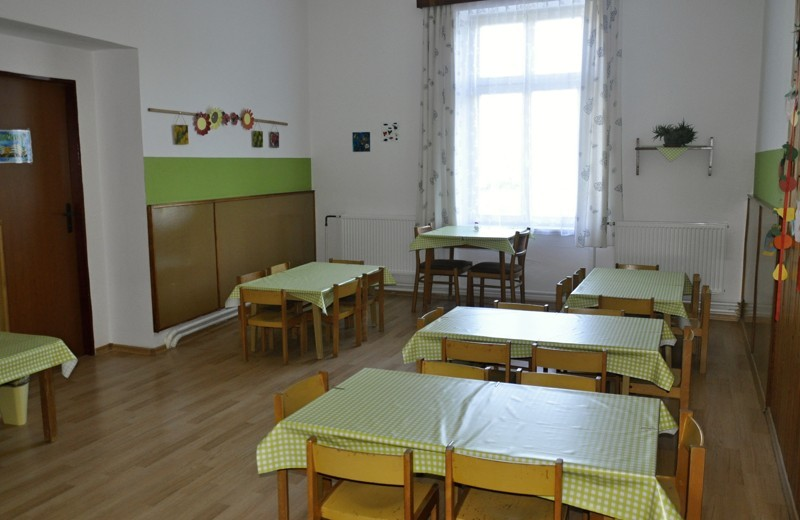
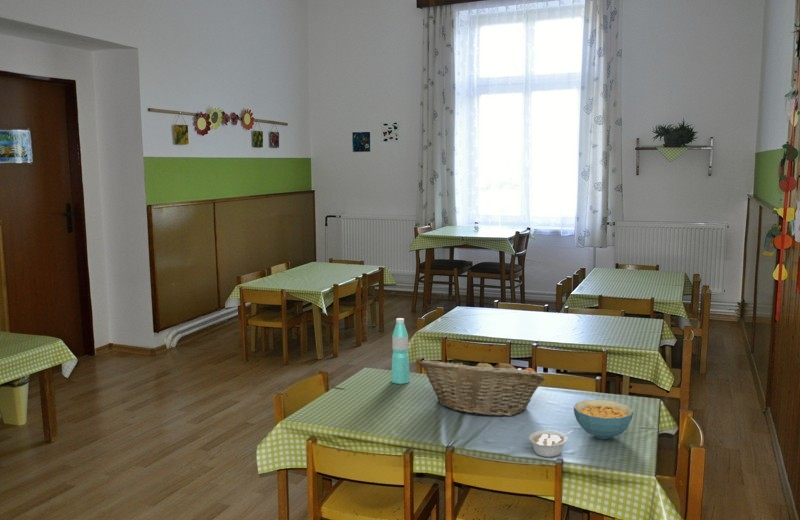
+ legume [528,429,574,458]
+ fruit basket [418,356,547,417]
+ water bottle [390,317,411,385]
+ cereal bowl [573,399,634,440]
